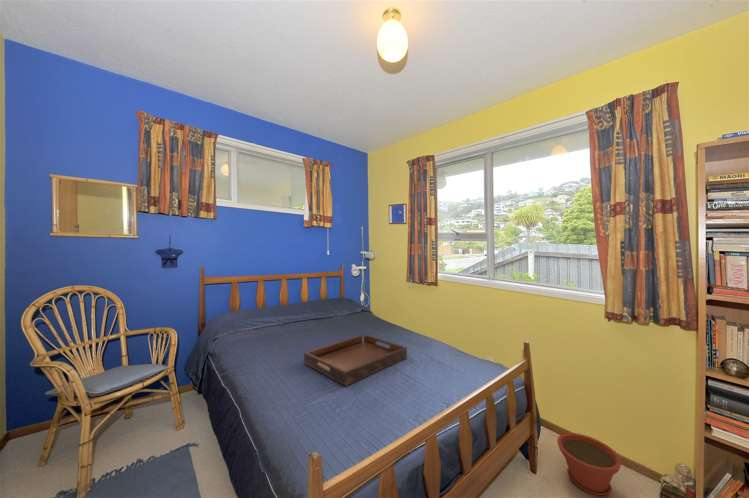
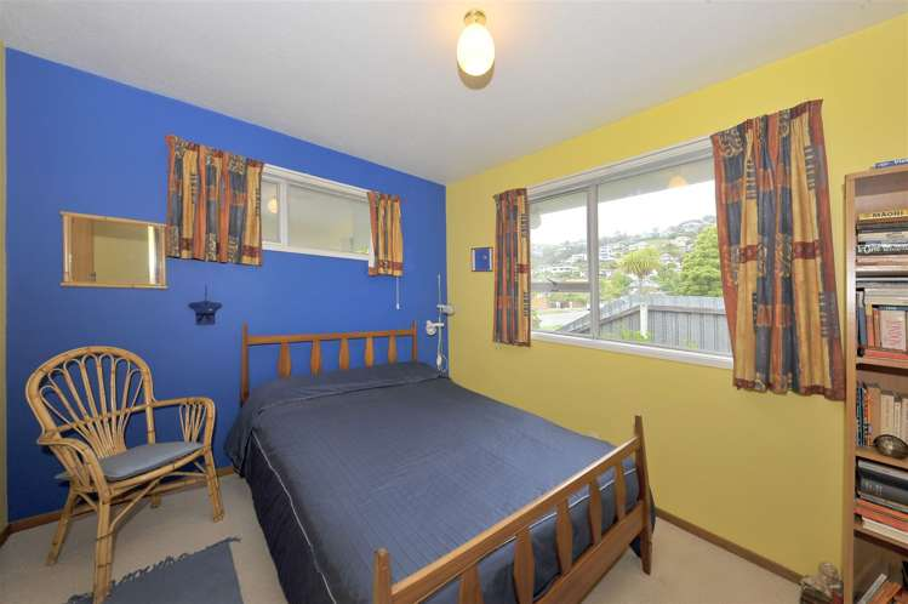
- serving tray [303,334,408,387]
- plant pot [556,432,623,497]
